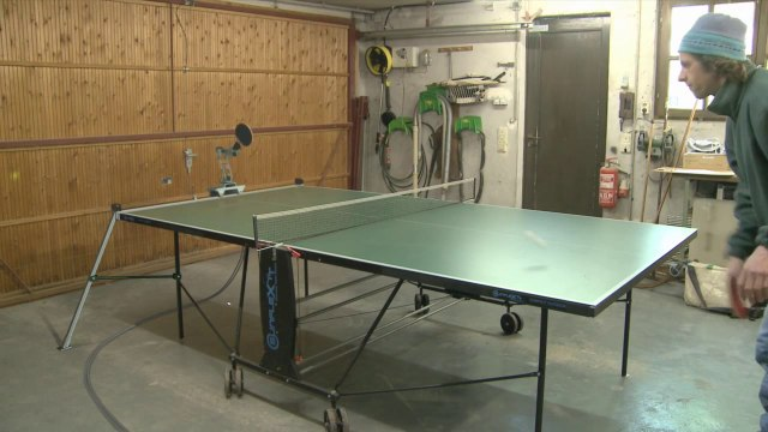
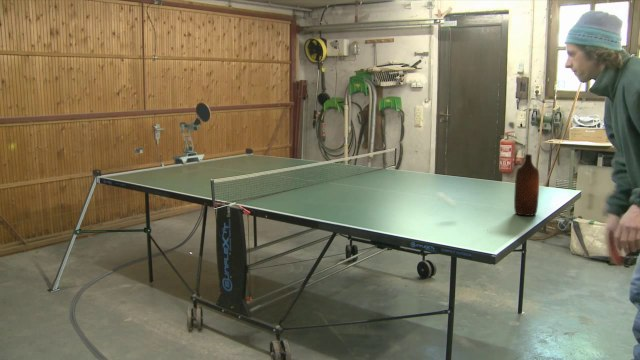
+ bottle [513,153,540,217]
